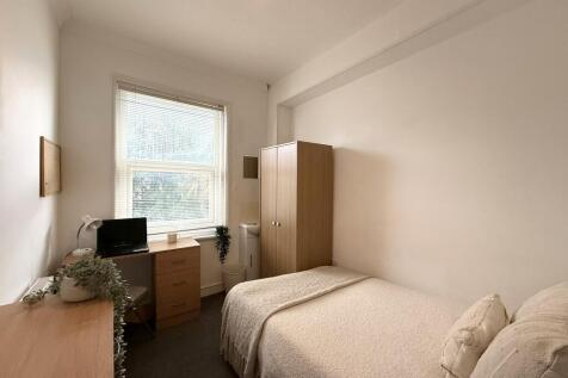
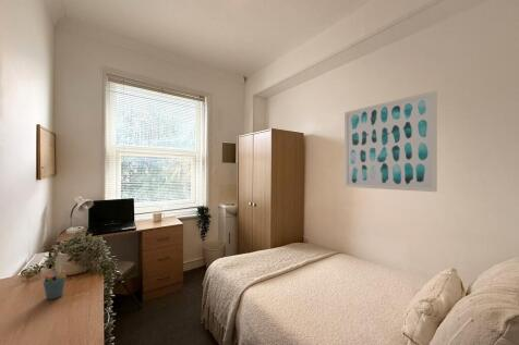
+ pen holder [41,264,67,300]
+ wall art [343,89,438,193]
